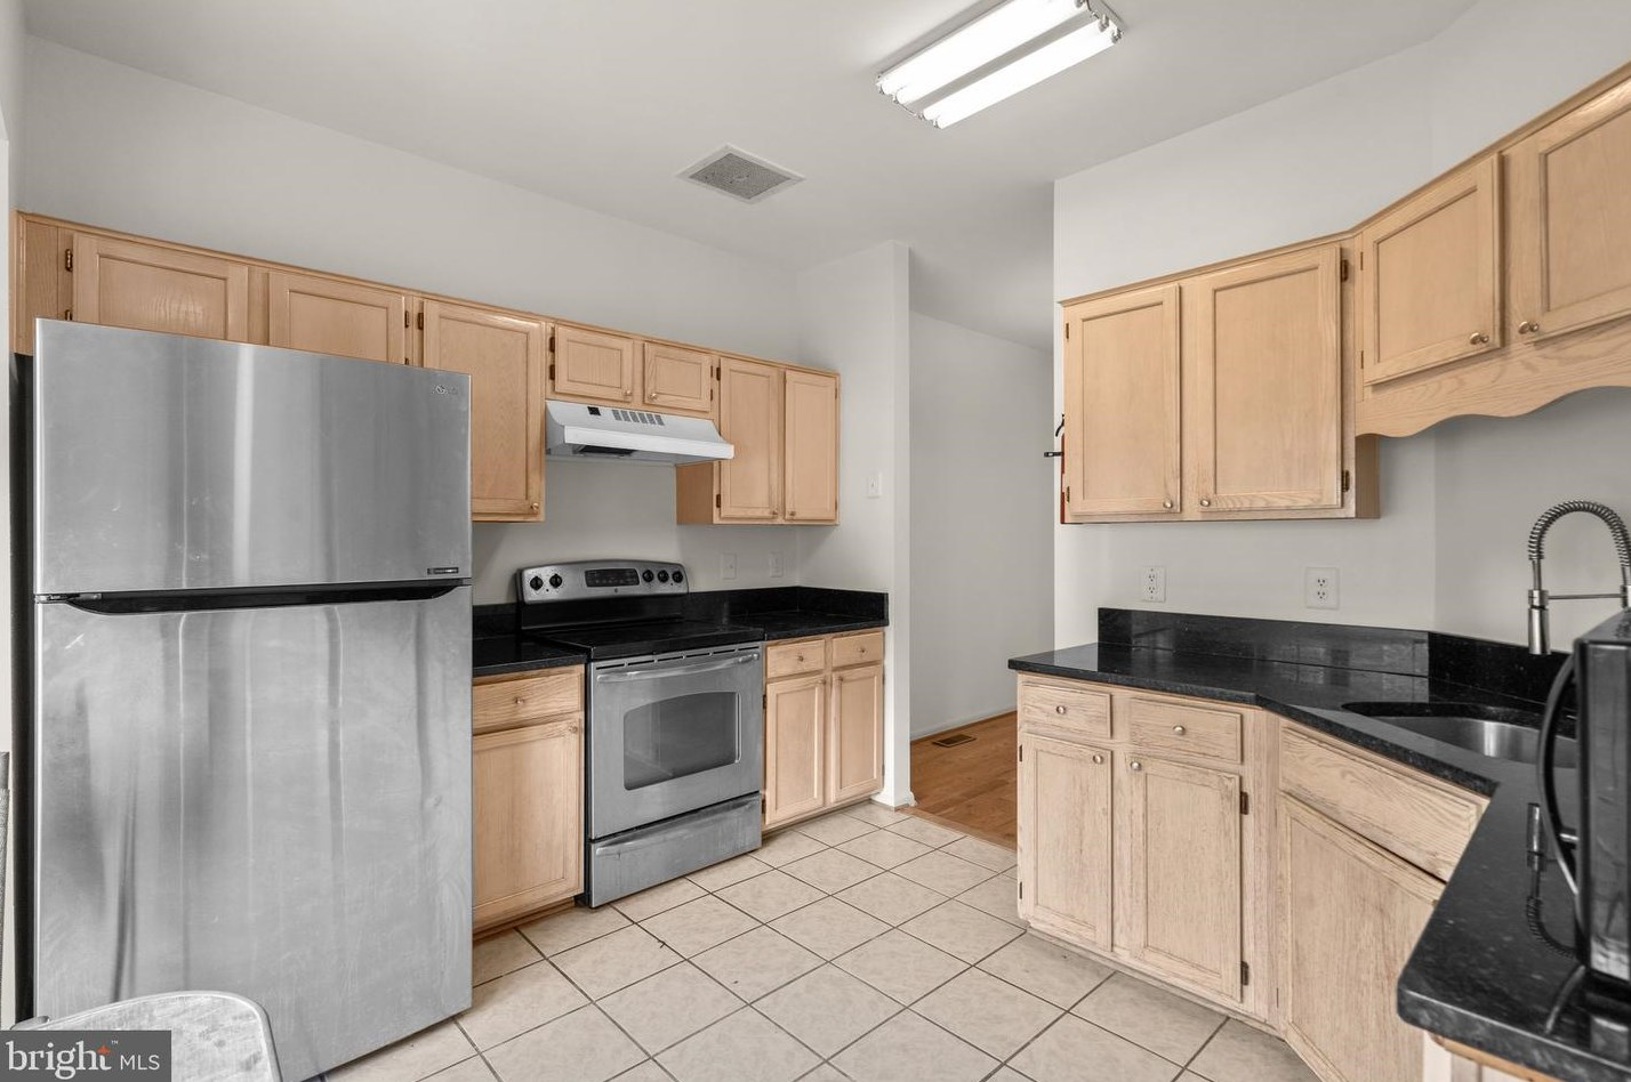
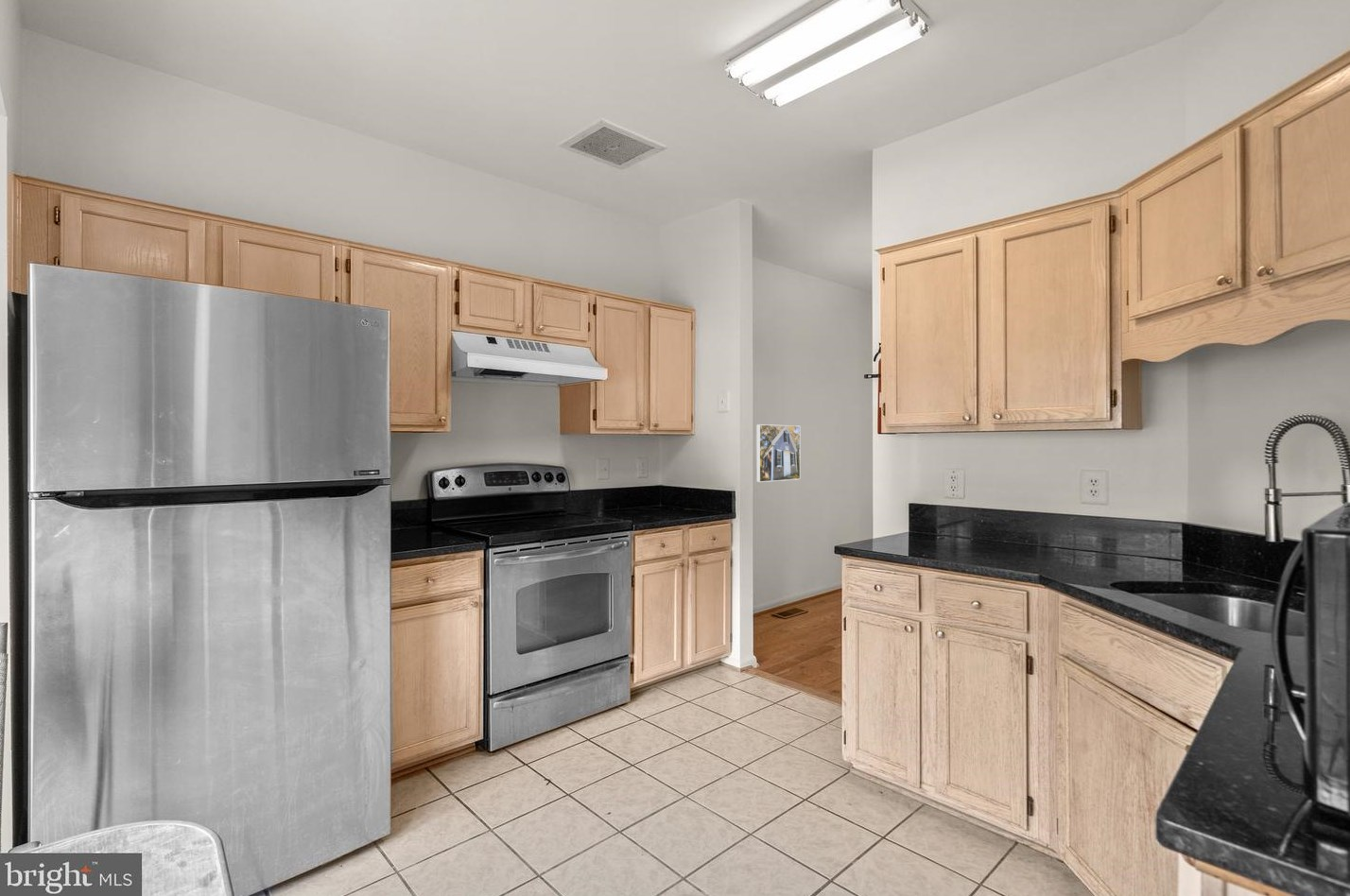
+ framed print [755,423,801,483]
